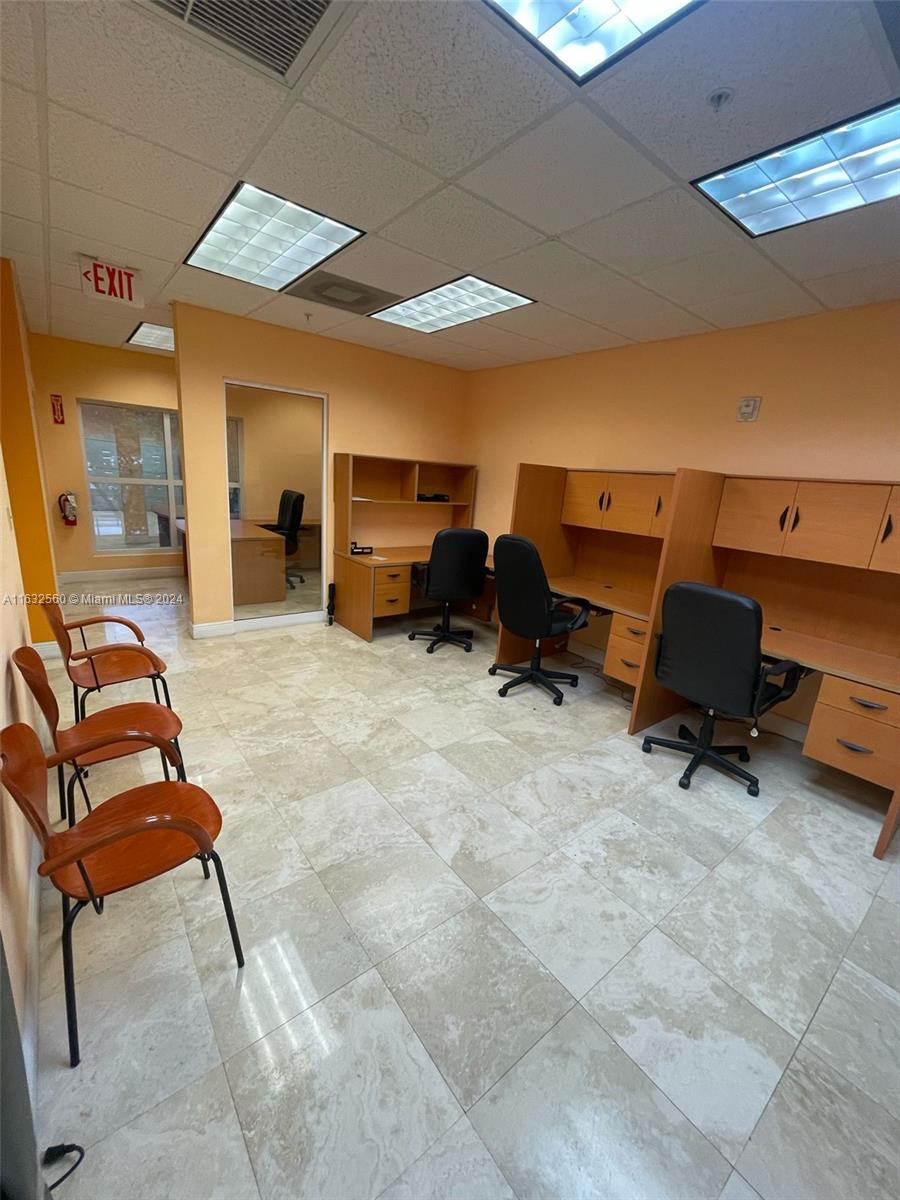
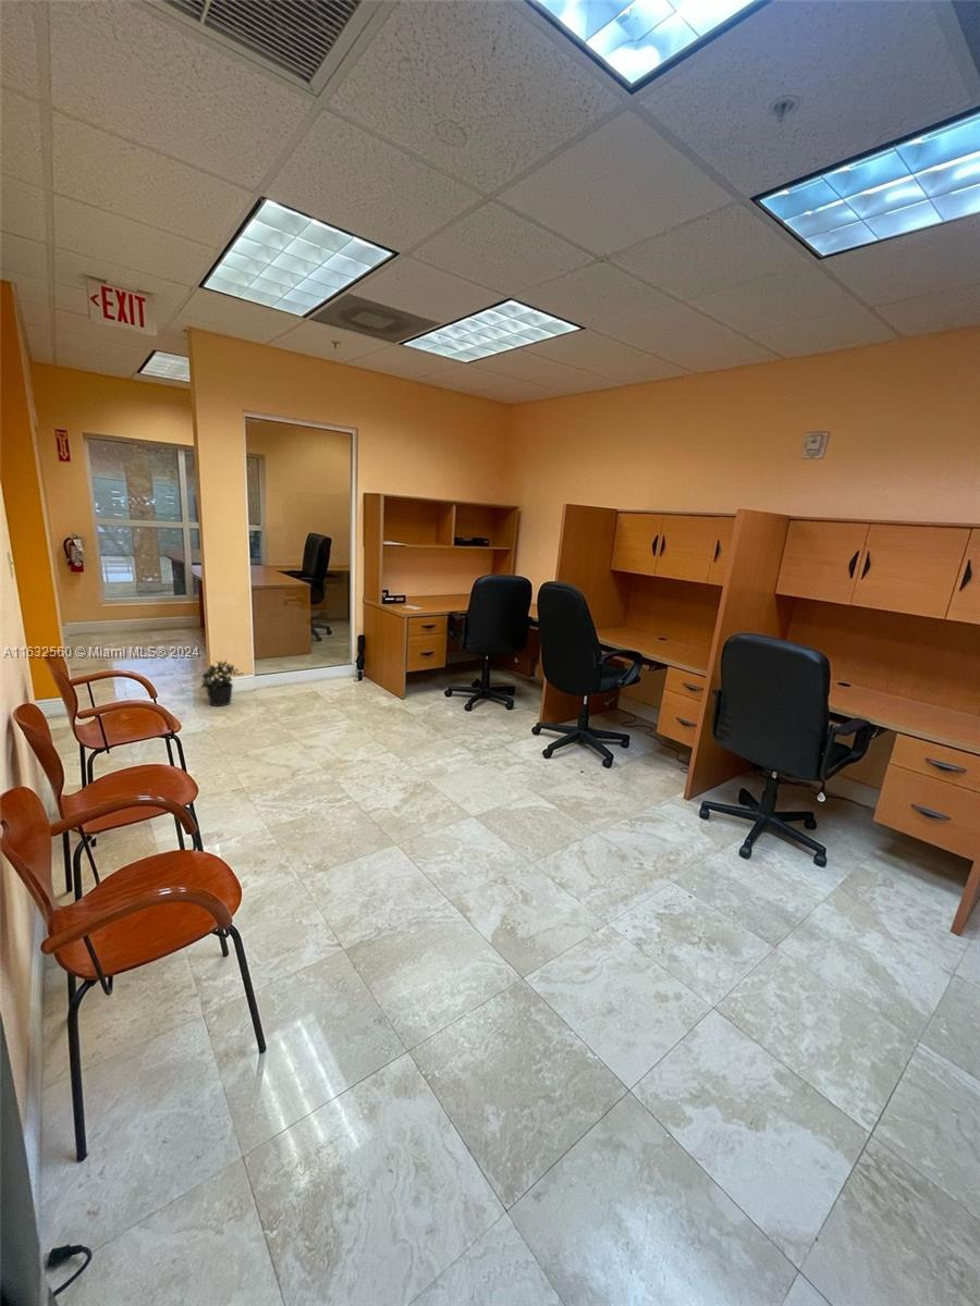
+ potted plant [200,658,245,707]
